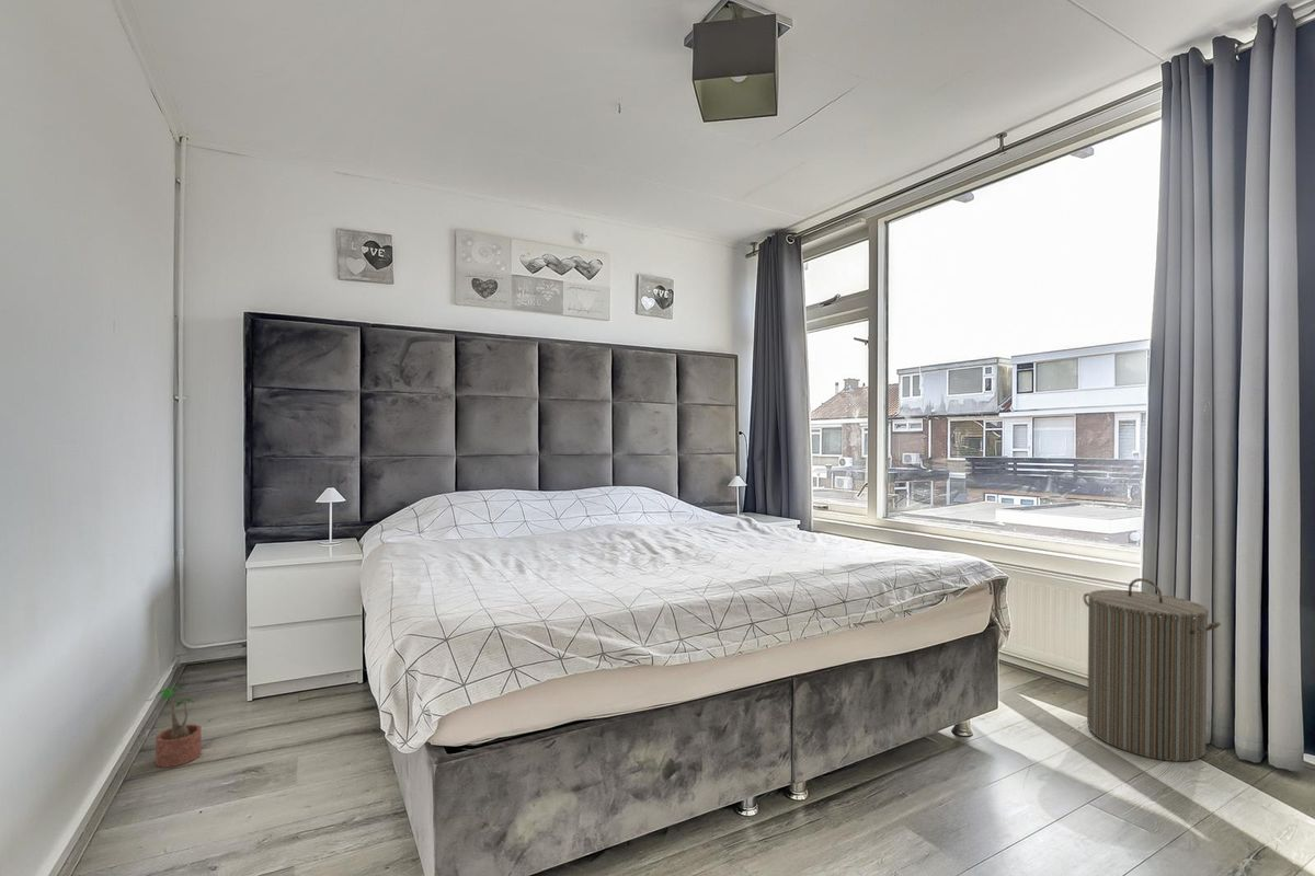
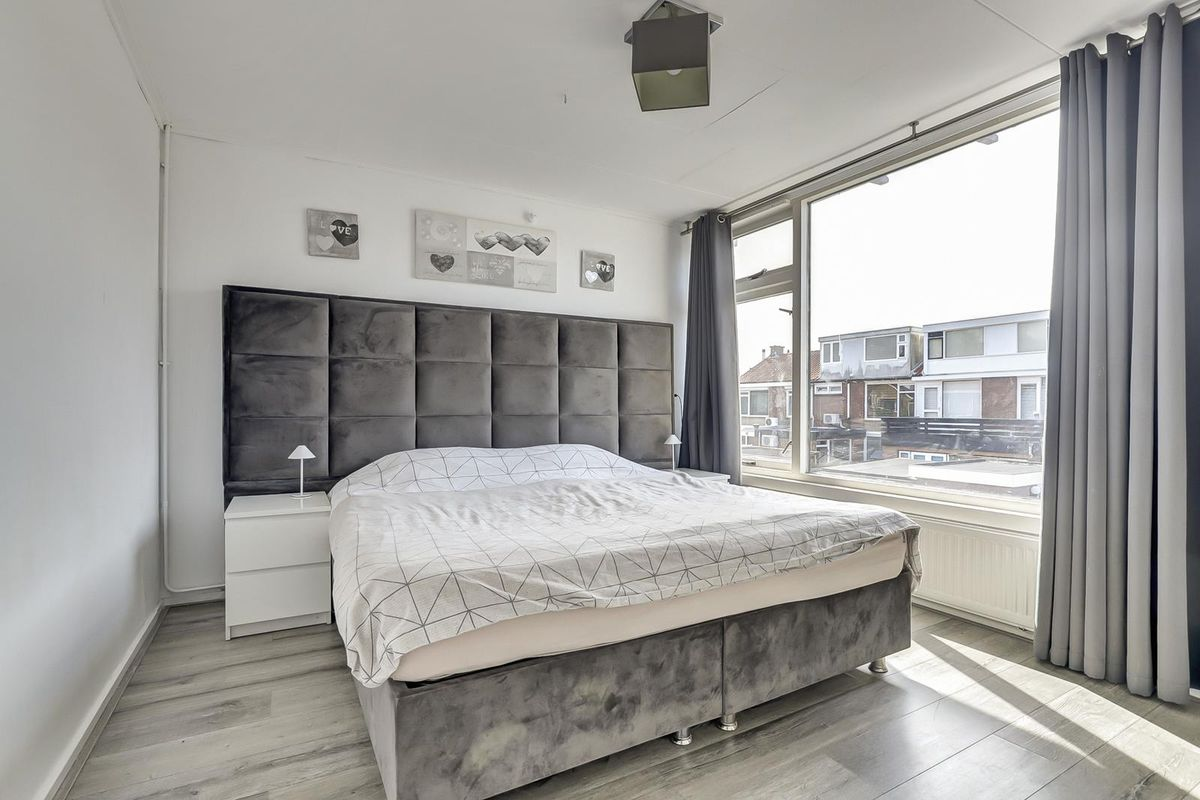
- potted plant [145,685,203,769]
- laundry hamper [1082,577,1222,762]
